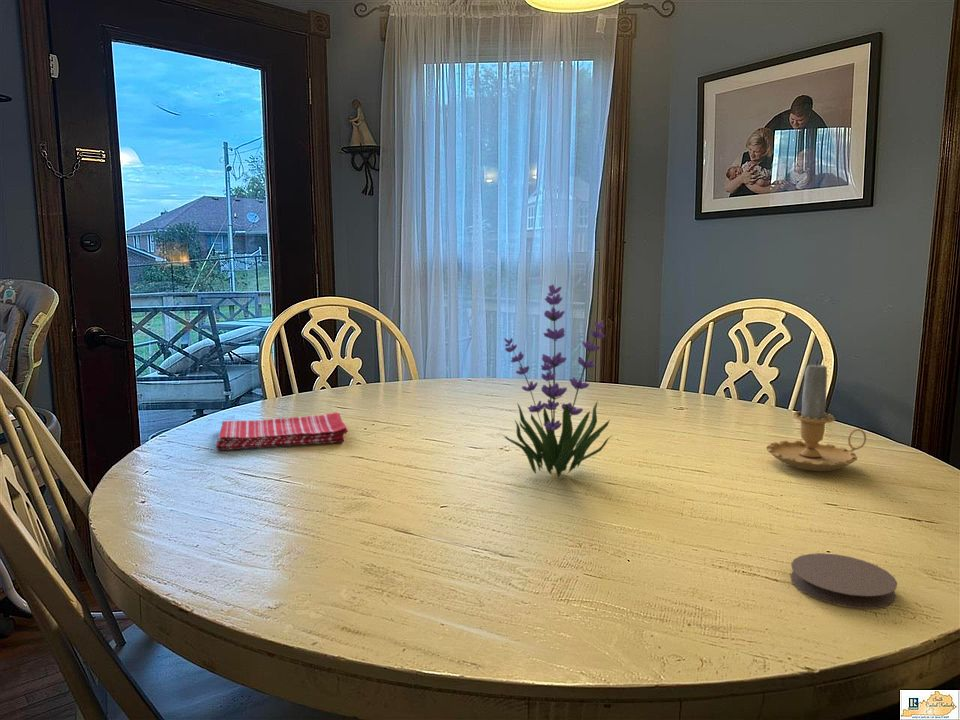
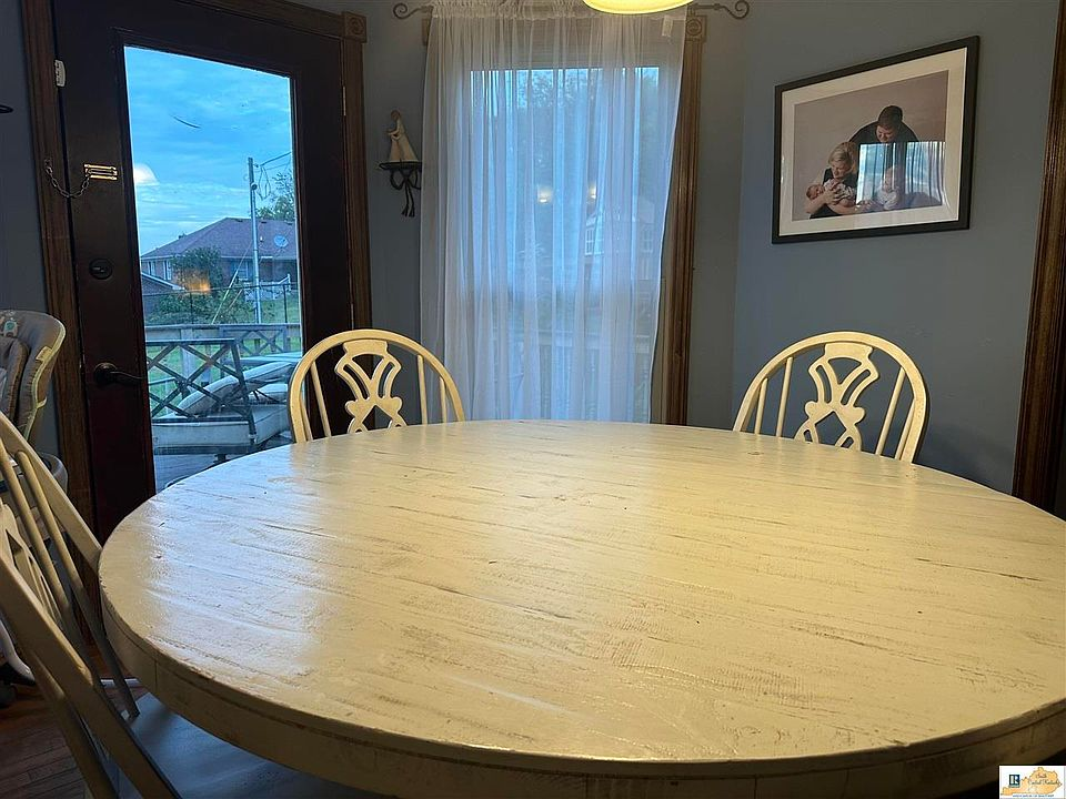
- plant [502,283,612,478]
- dish towel [215,411,349,451]
- coaster [789,552,898,610]
- candle [765,358,867,472]
